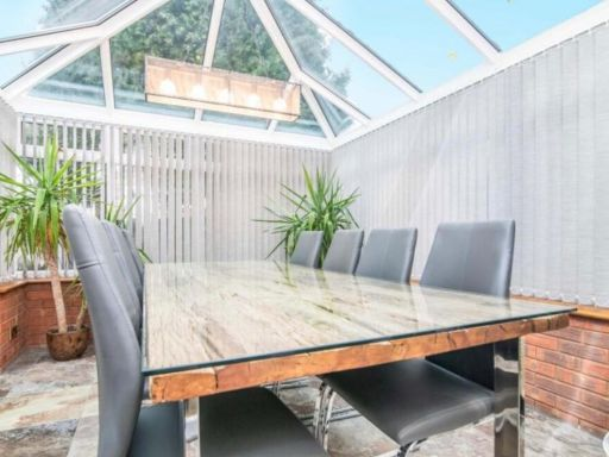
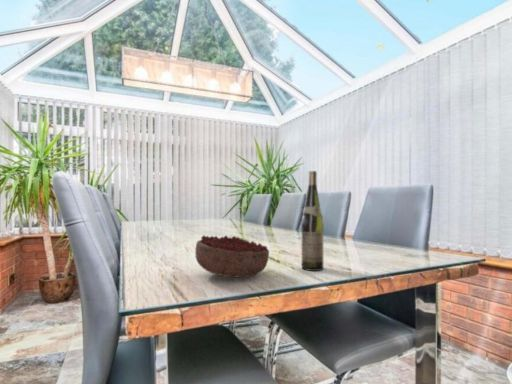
+ decorative bowl [194,234,270,278]
+ wine bottle [301,170,324,272]
